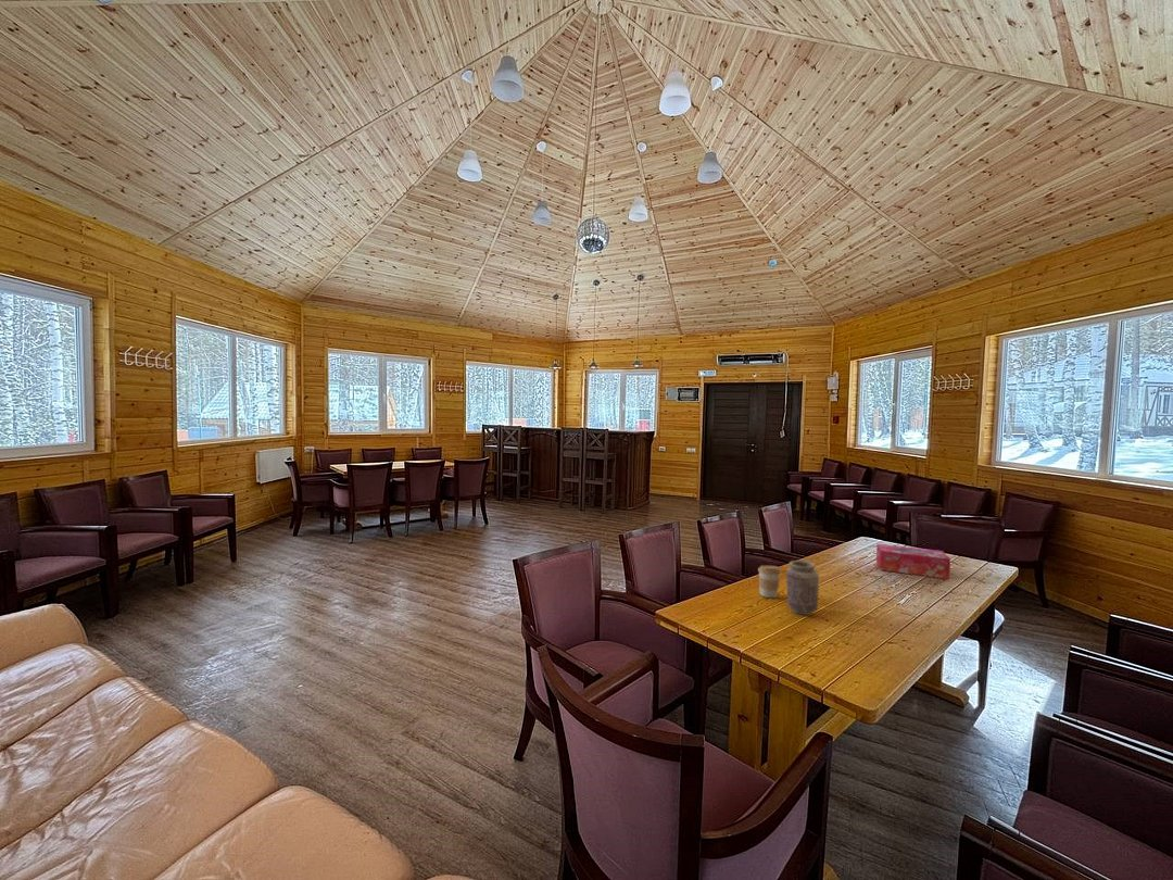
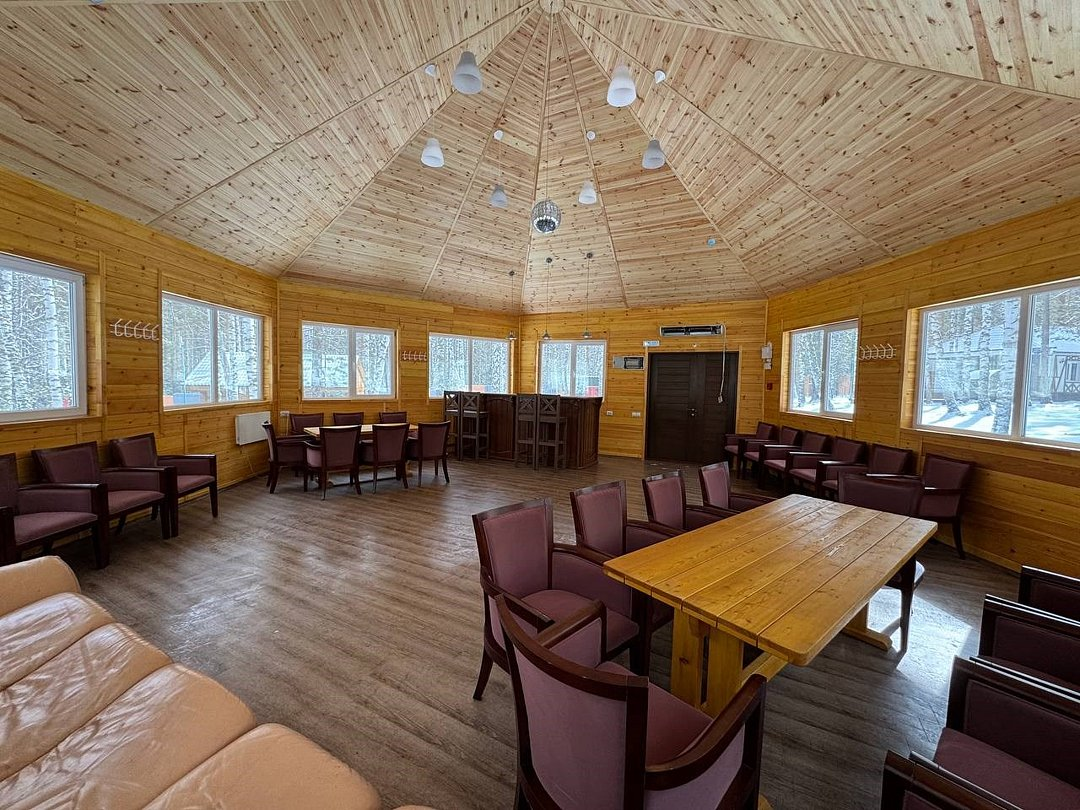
- coffee cup [757,564,782,599]
- vase [785,560,820,616]
- tissue box [875,542,951,580]
